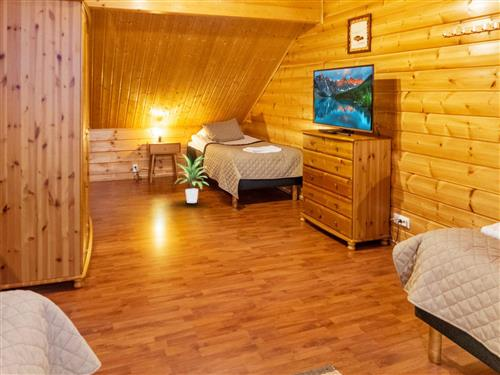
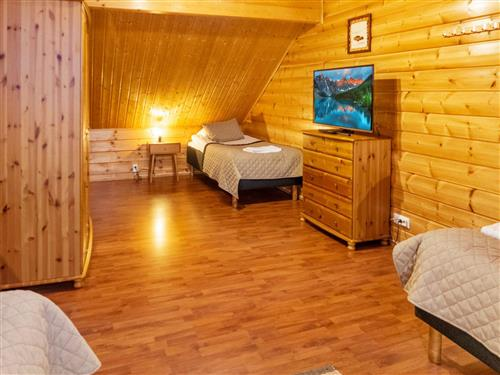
- indoor plant [173,152,209,204]
